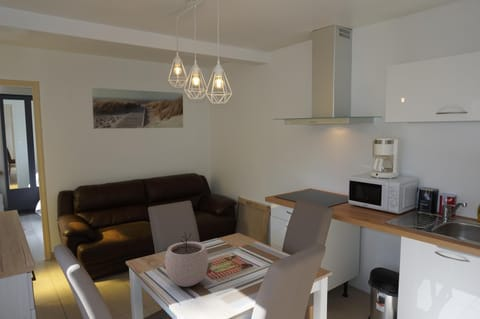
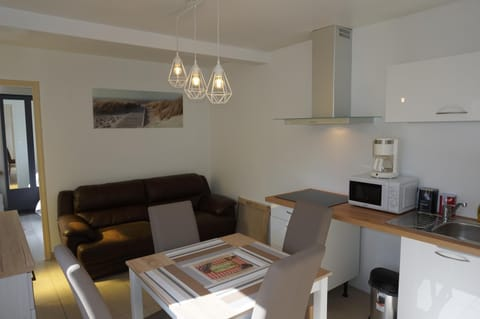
- plant pot [164,232,209,288]
